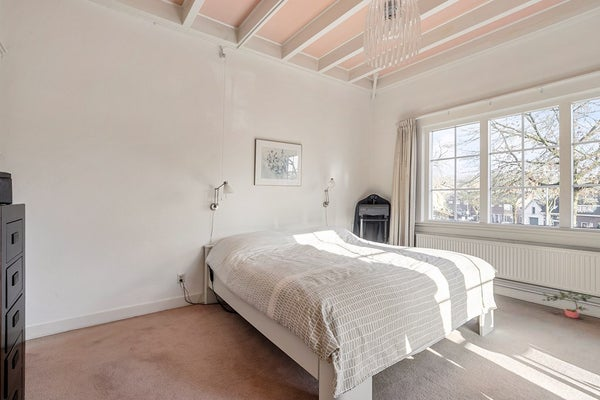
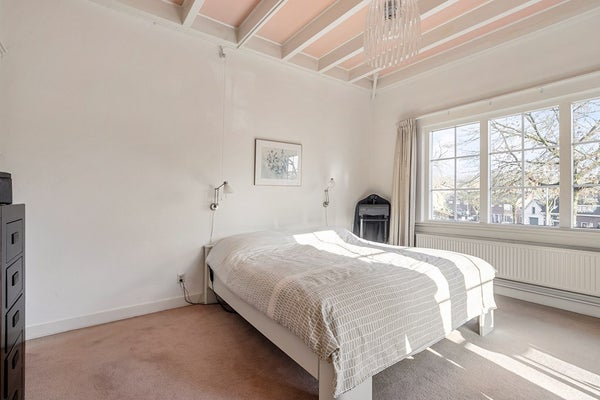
- potted plant [542,290,593,320]
